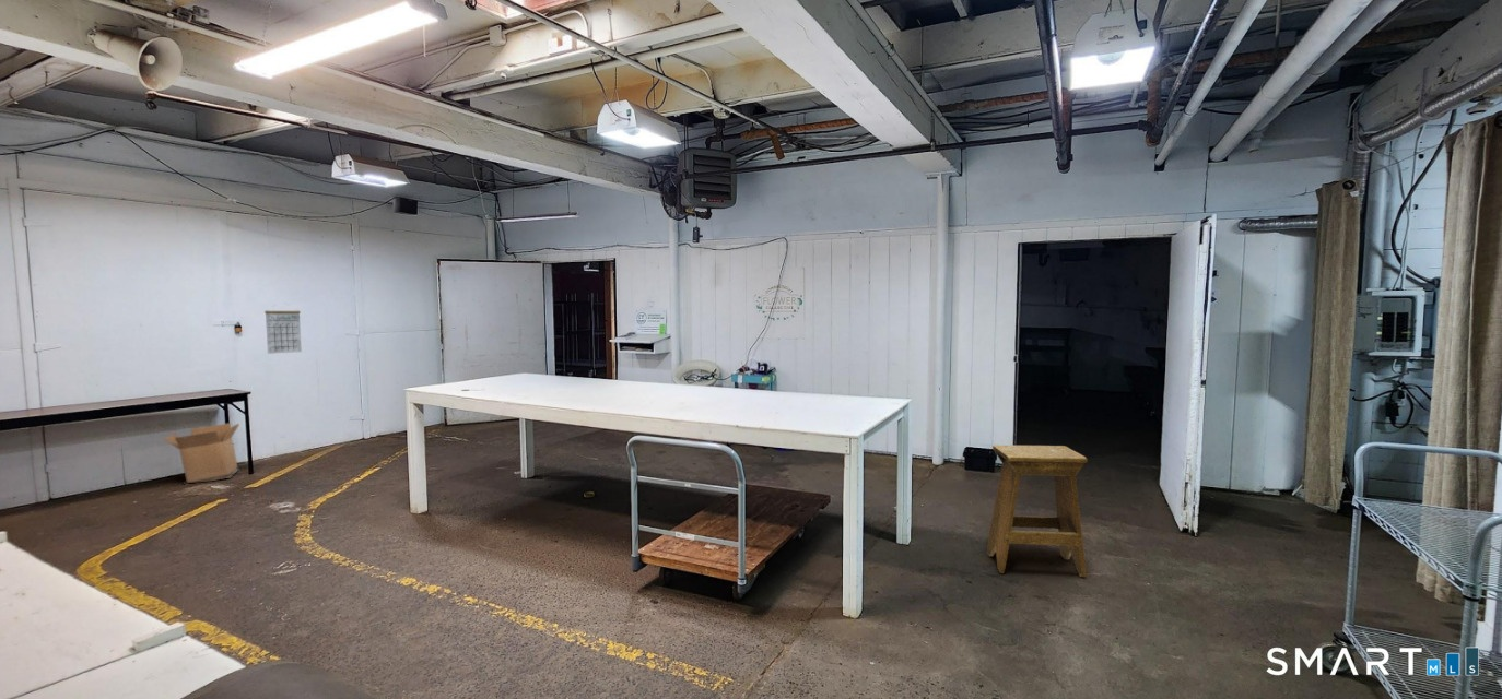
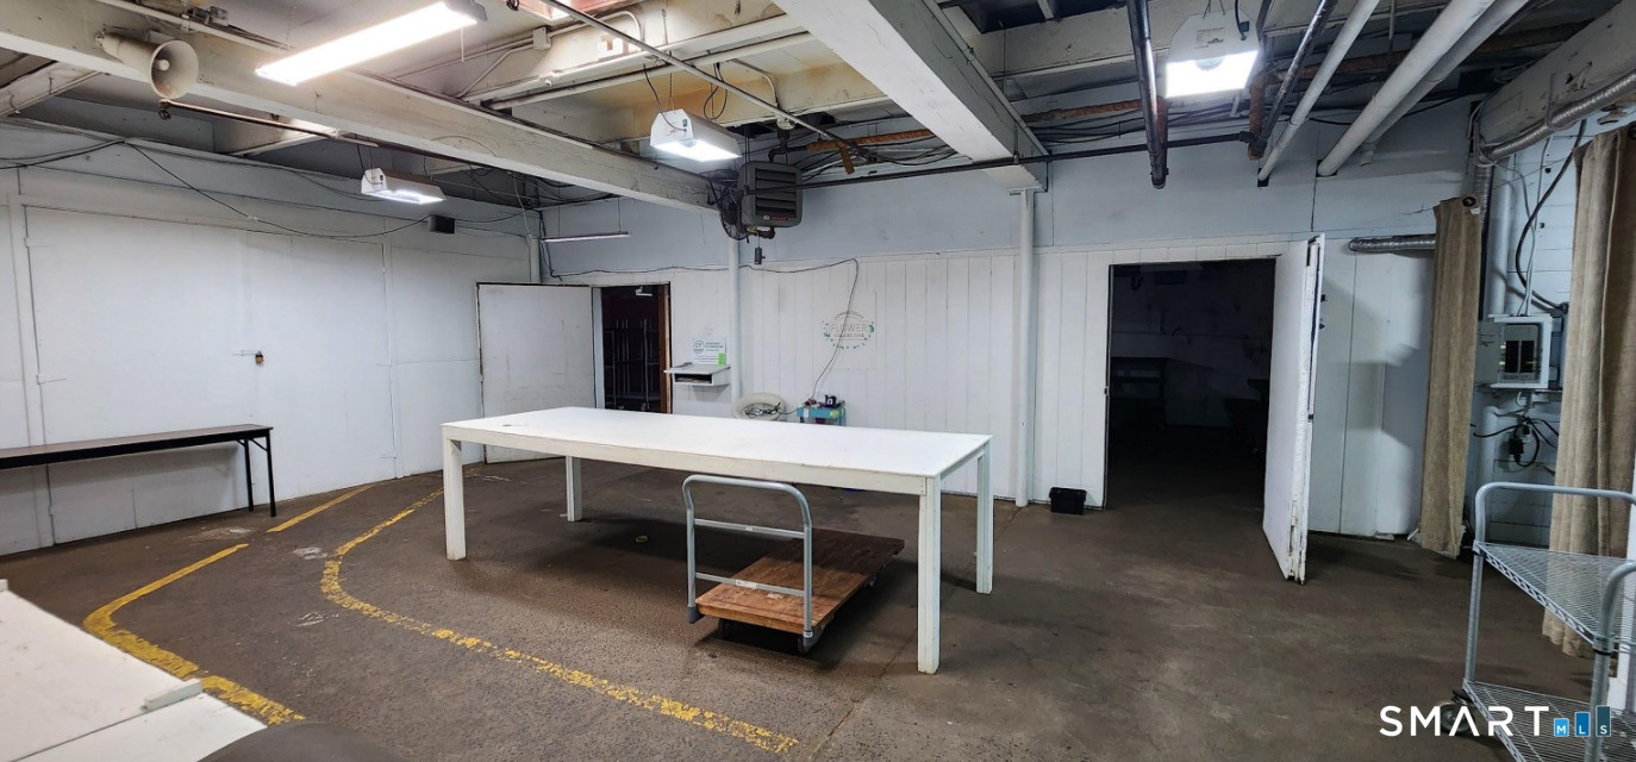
- cardboard box [163,422,240,484]
- stool [986,445,1089,578]
- calendar [263,303,303,355]
